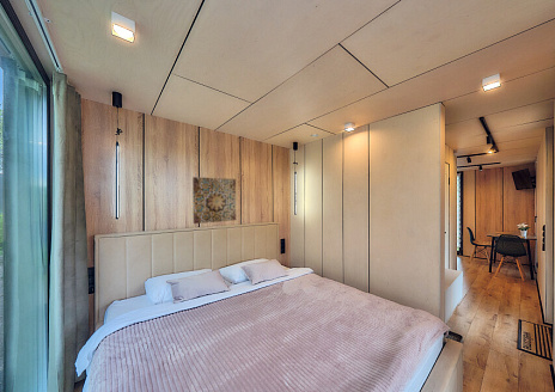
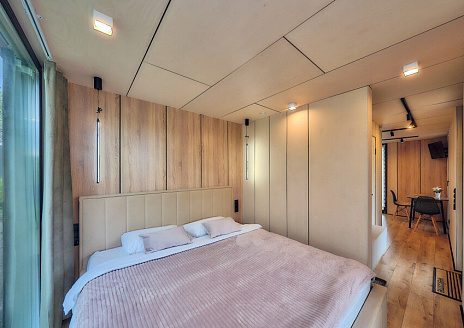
- wall art [191,176,237,225]
